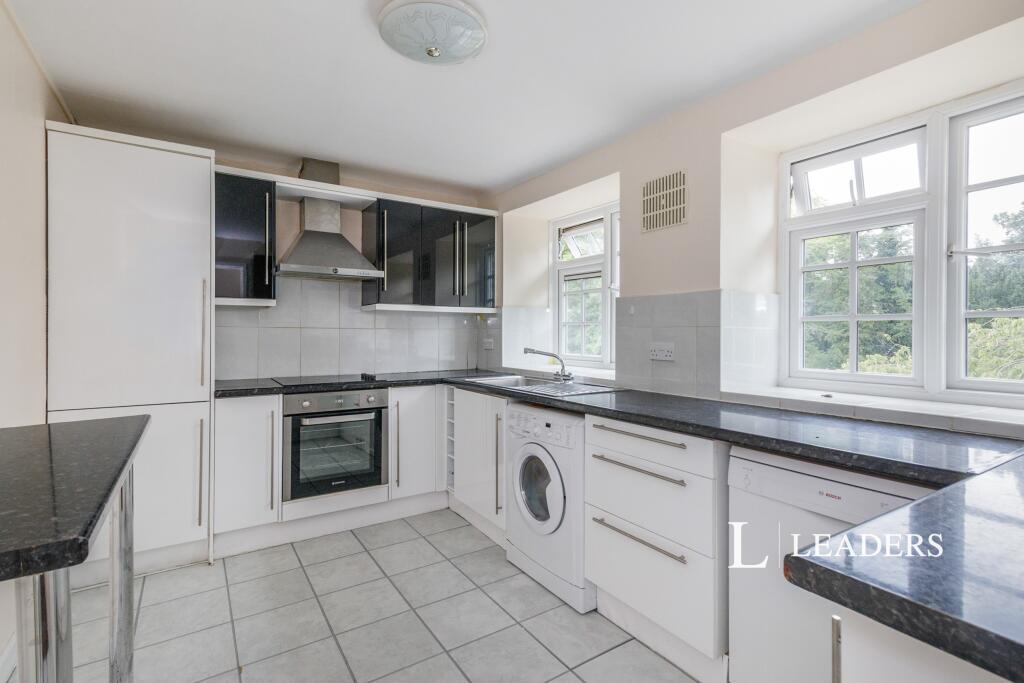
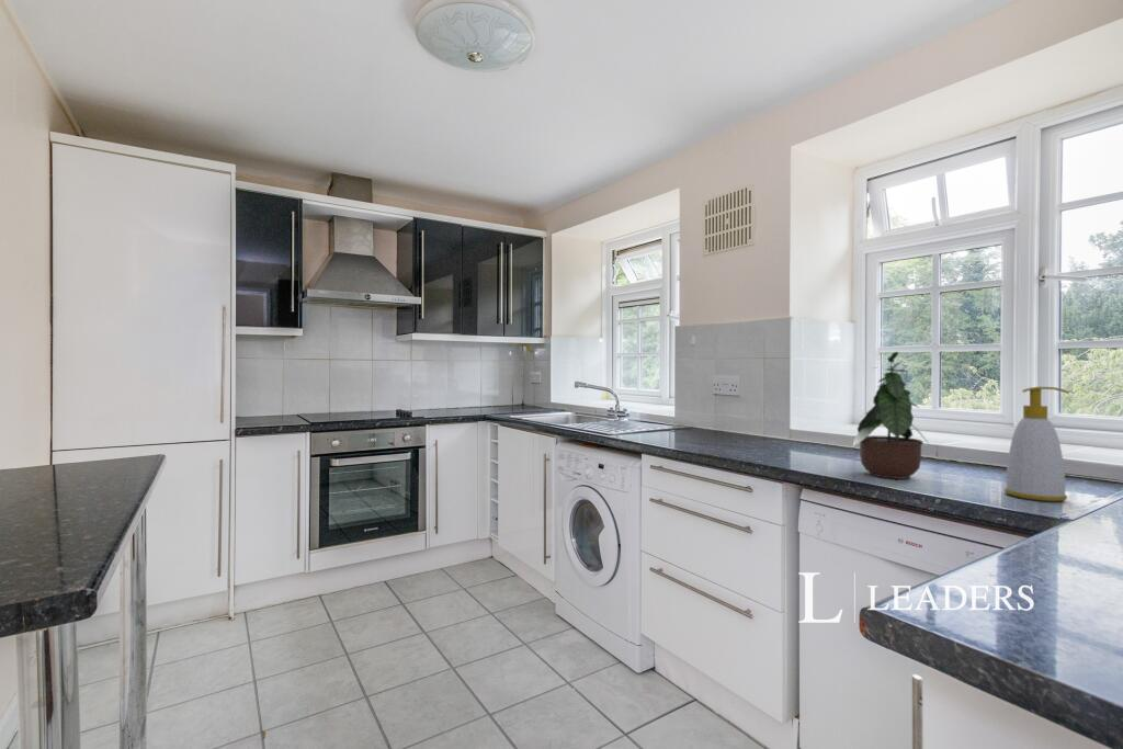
+ potted plant [851,351,930,480]
+ soap bottle [1003,386,1070,502]
